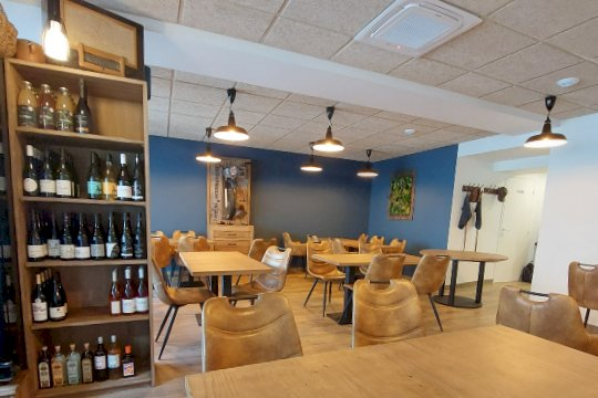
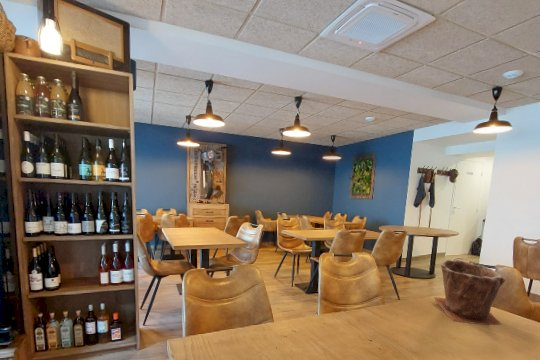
+ plant pot [433,258,506,326]
